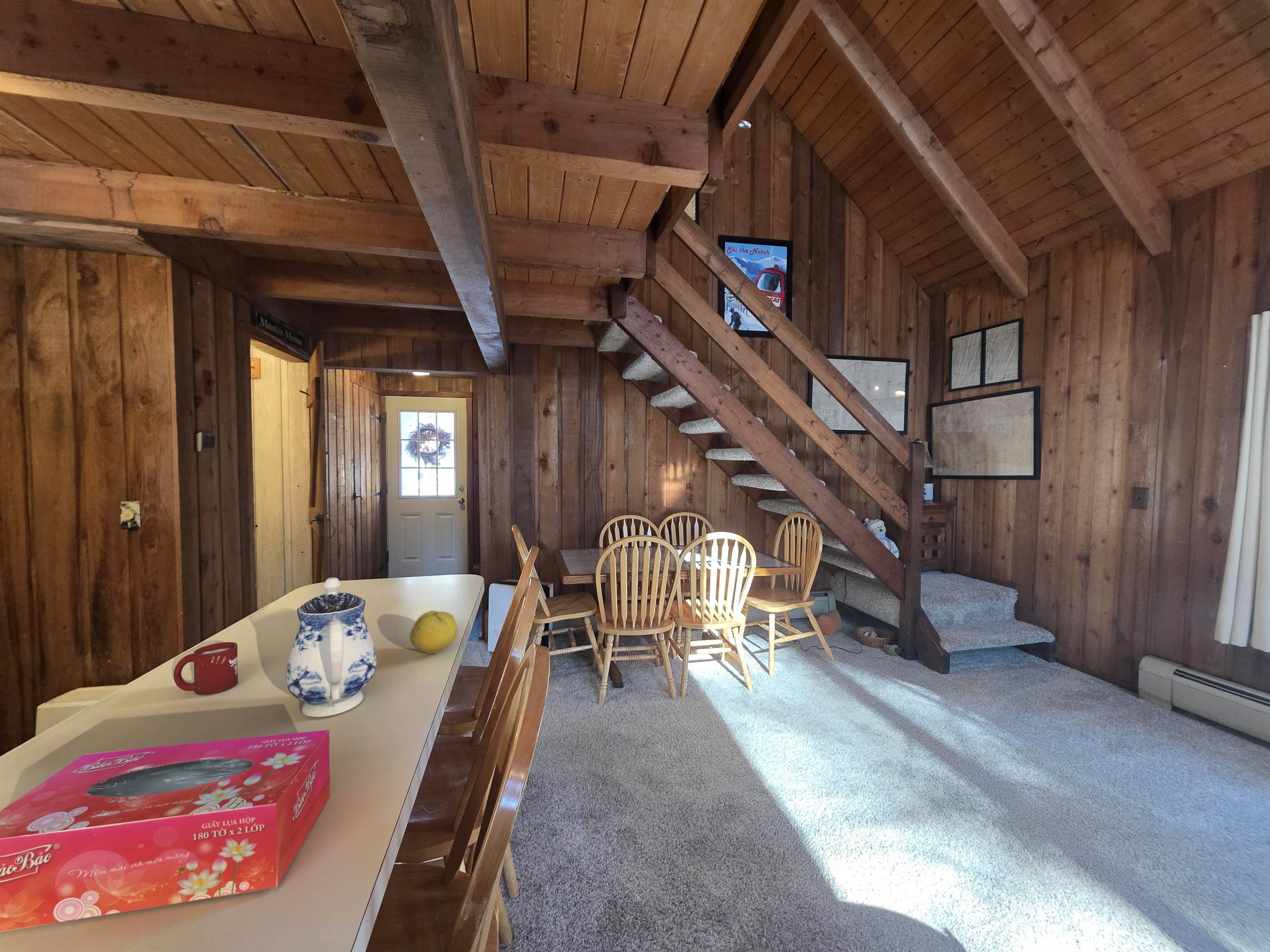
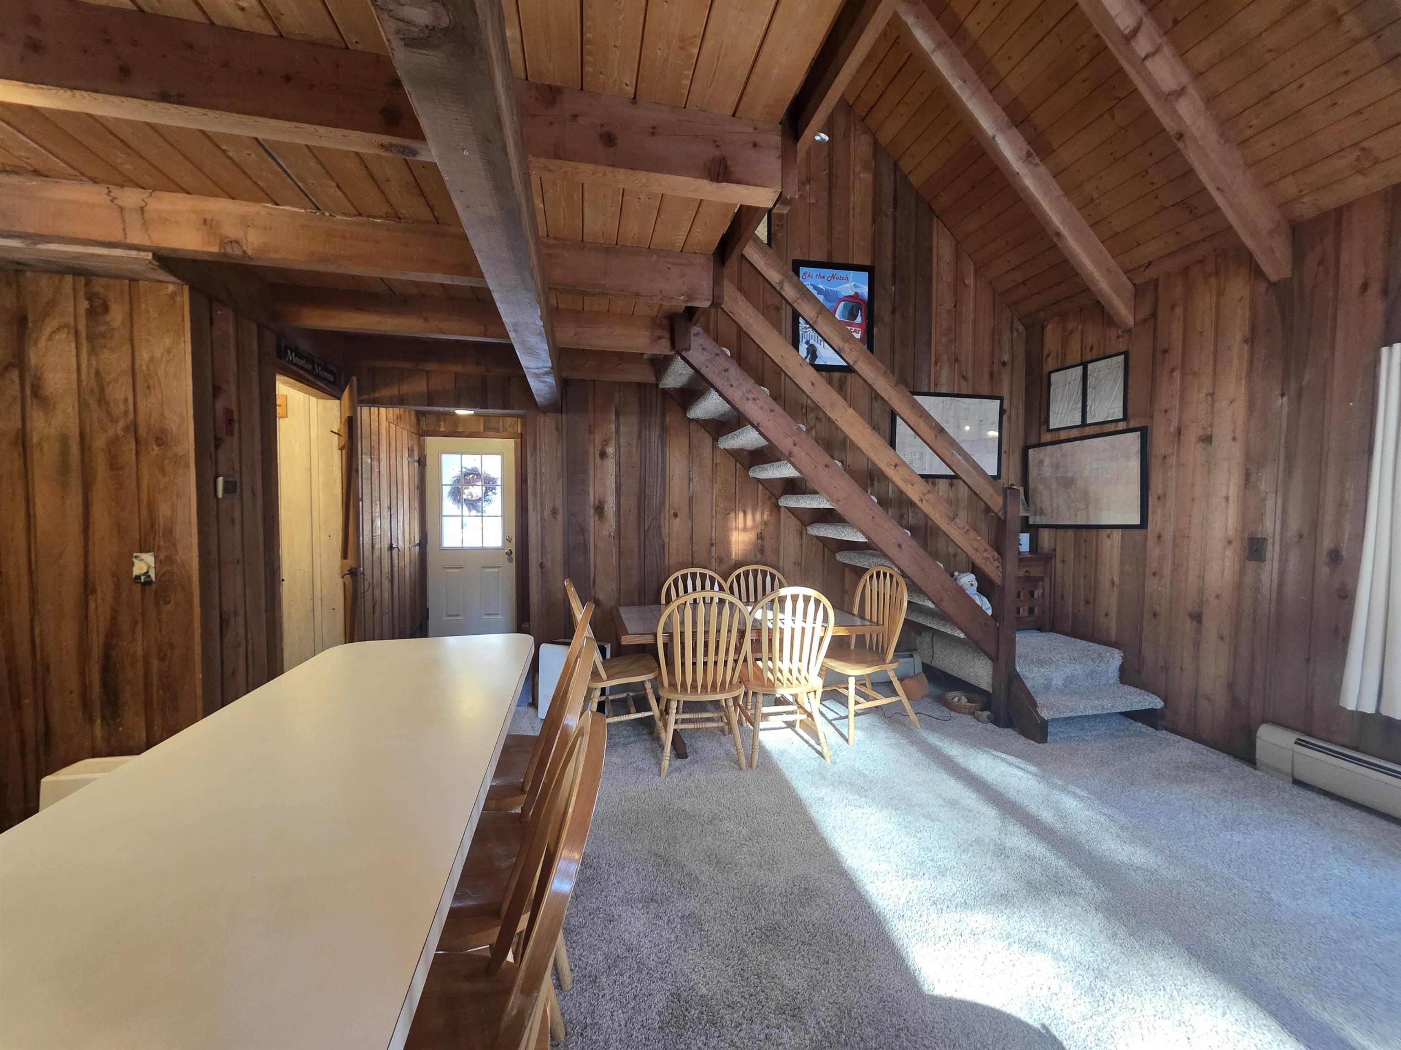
- fruit [409,610,458,654]
- cup [173,642,239,695]
- tissue box [0,729,330,932]
- teapot [285,577,377,718]
